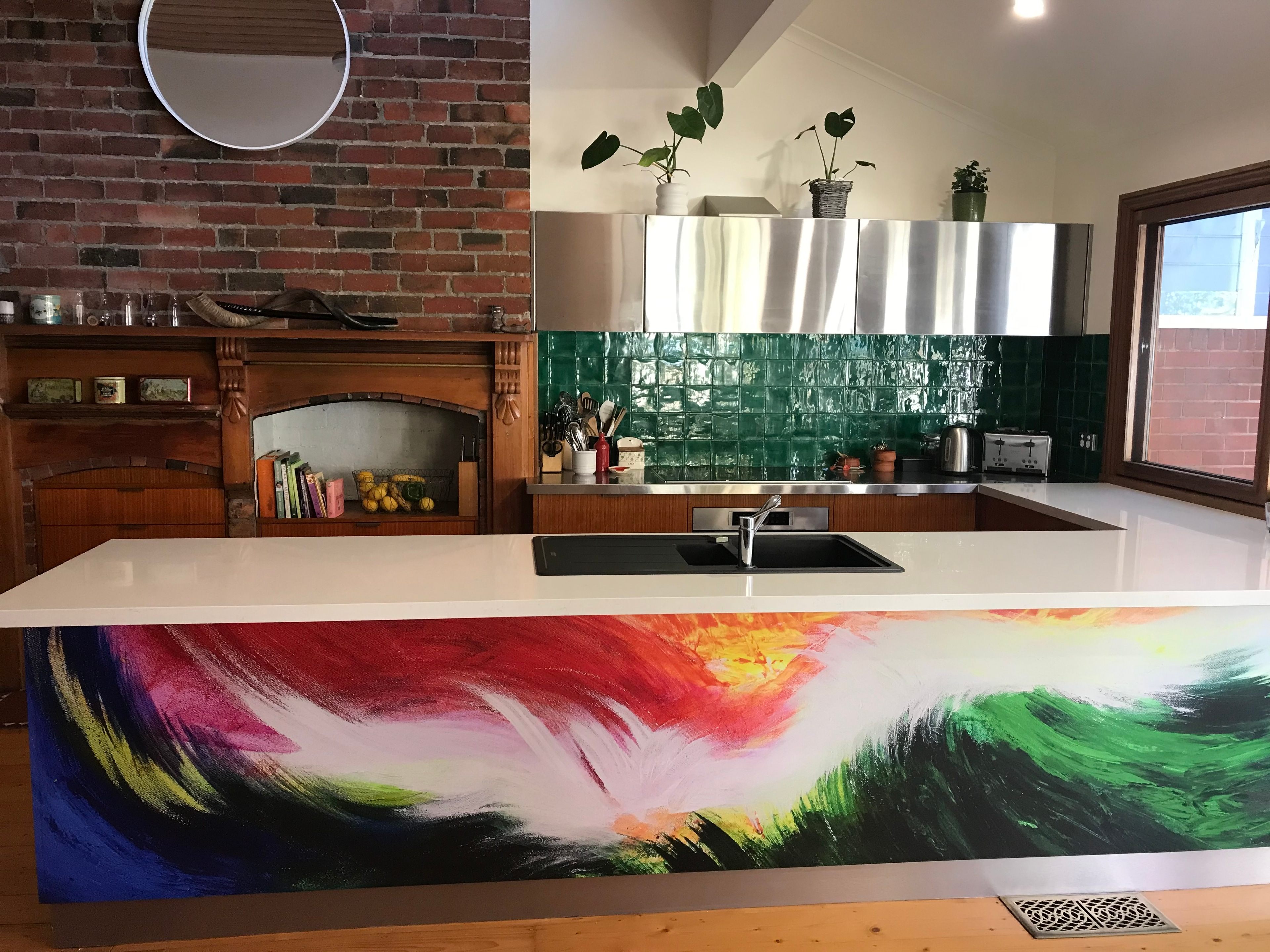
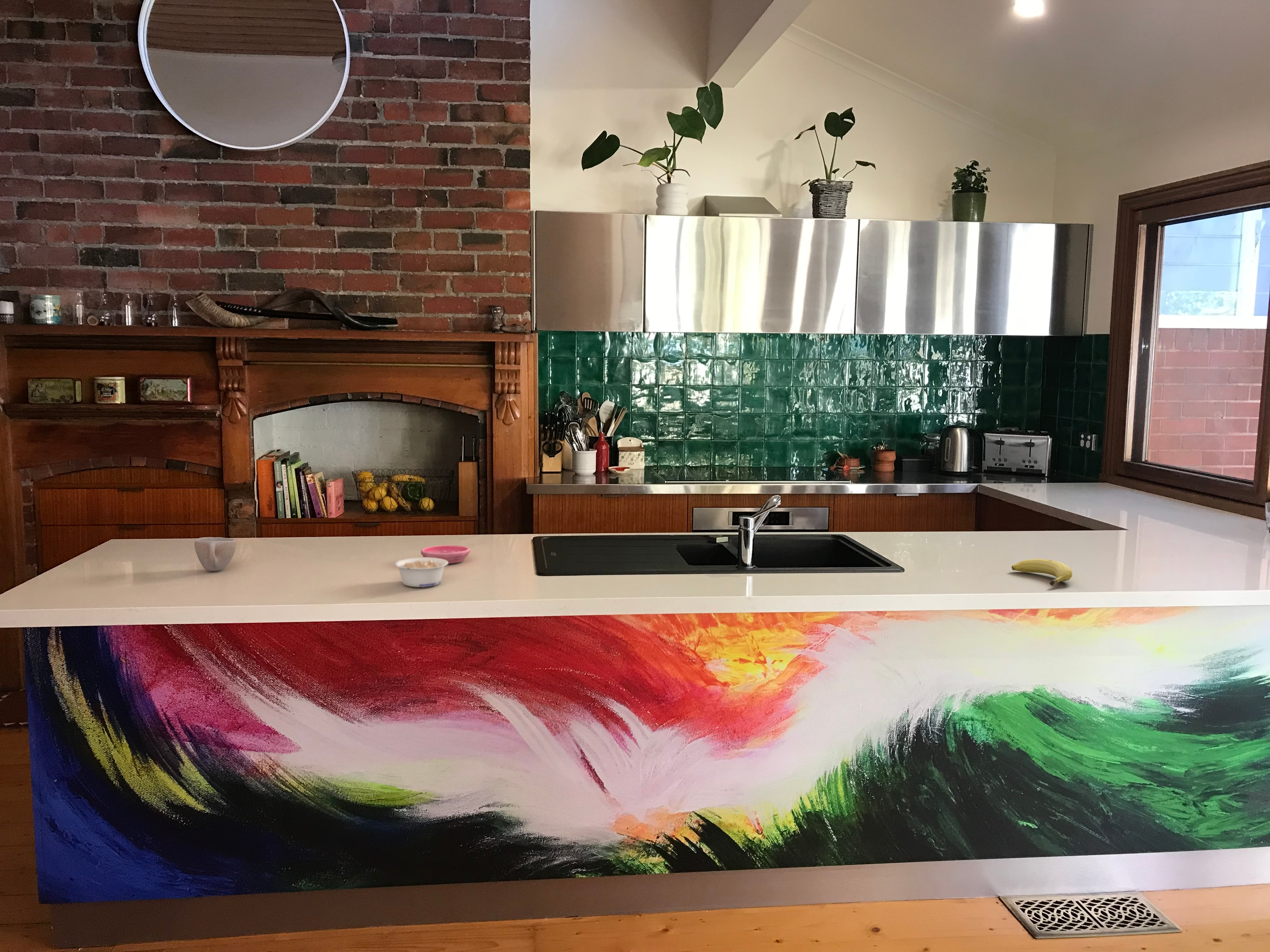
+ fruit [1011,559,1073,586]
+ saucer [421,545,470,564]
+ cup [194,537,236,571]
+ legume [394,557,448,587]
